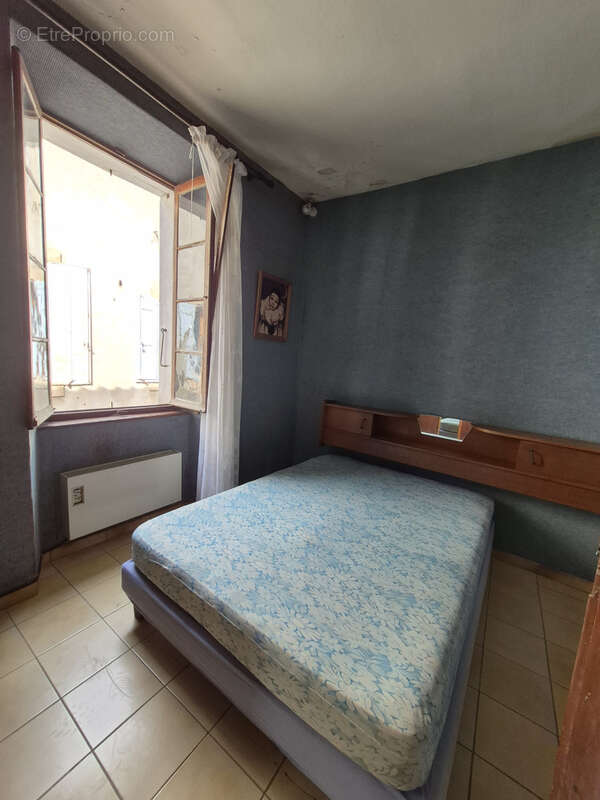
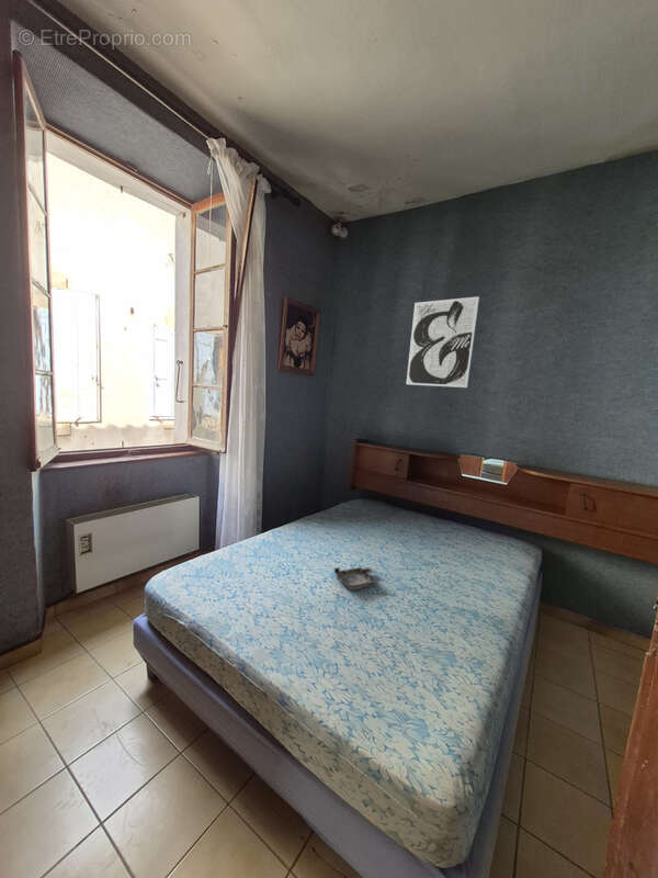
+ tray [333,566,381,592]
+ wall art [405,295,480,389]
